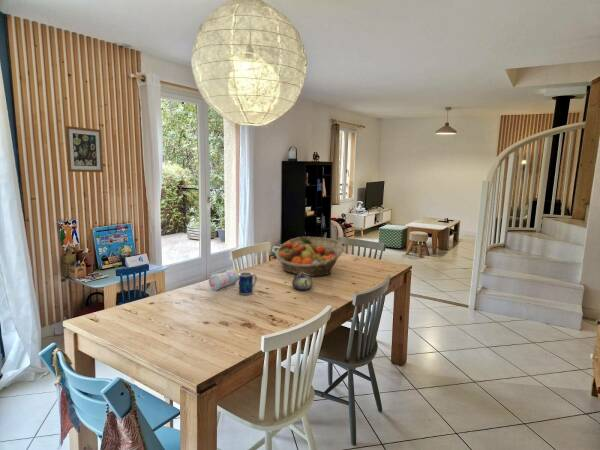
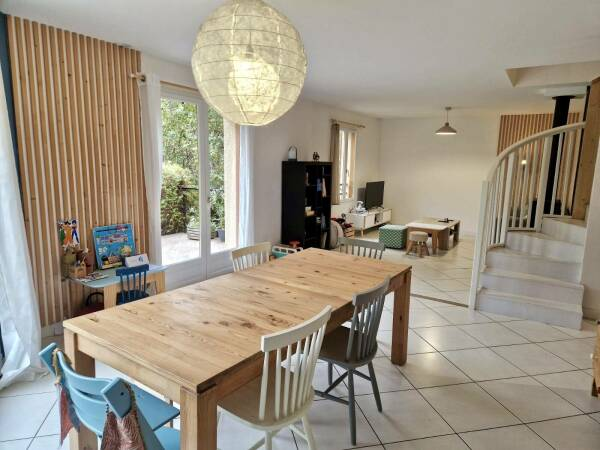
- pencil case [208,267,239,291]
- fruit basket [274,236,345,277]
- mug [238,271,258,296]
- wall art [65,125,104,173]
- teapot [291,272,314,291]
